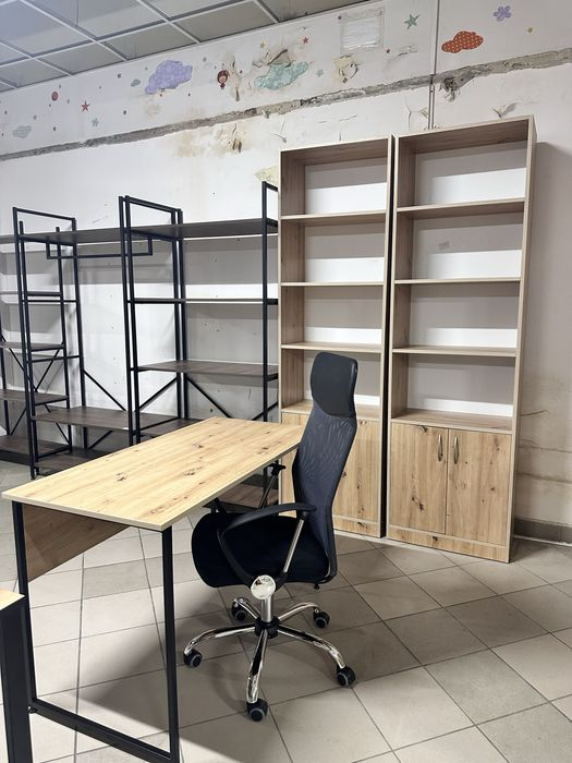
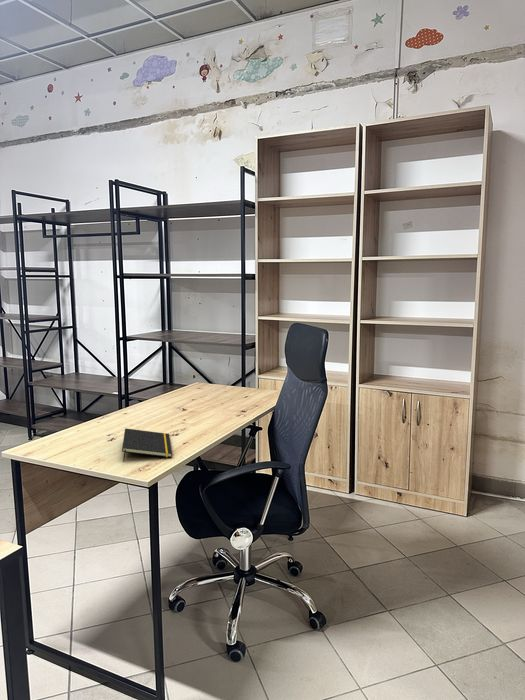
+ notepad [121,427,173,463]
